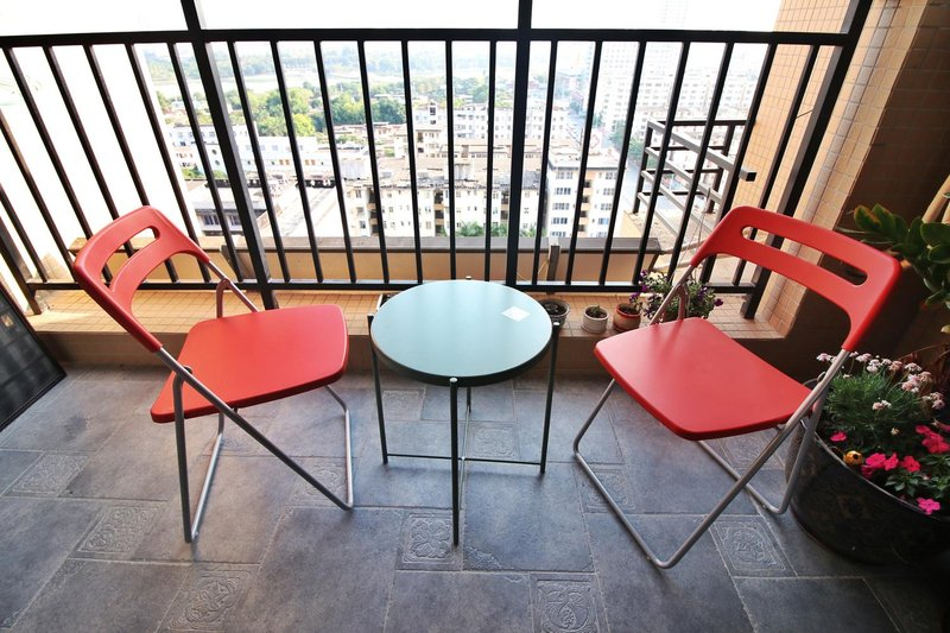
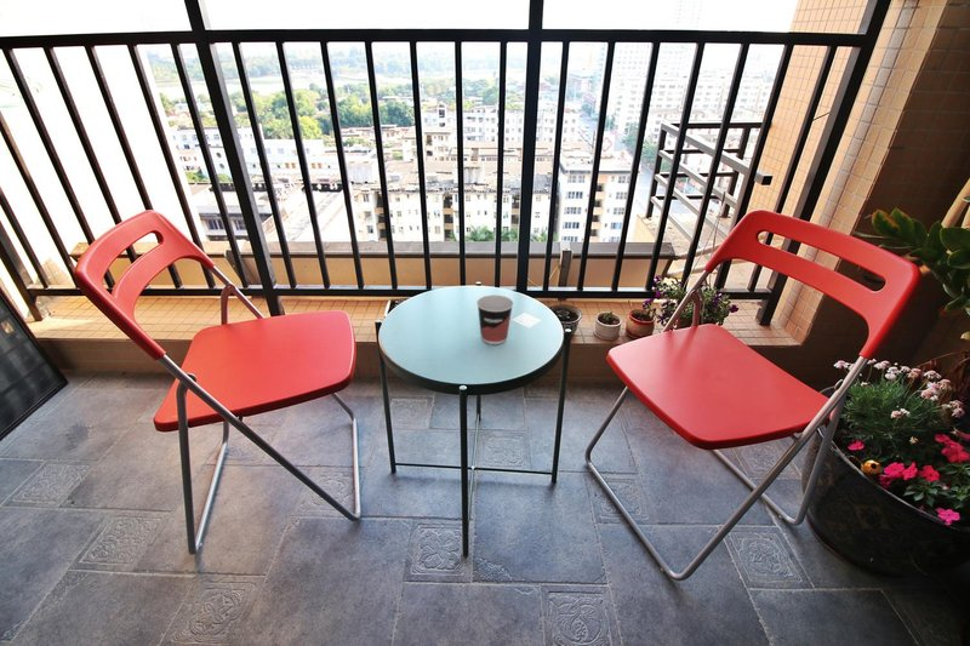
+ cup [475,295,514,345]
